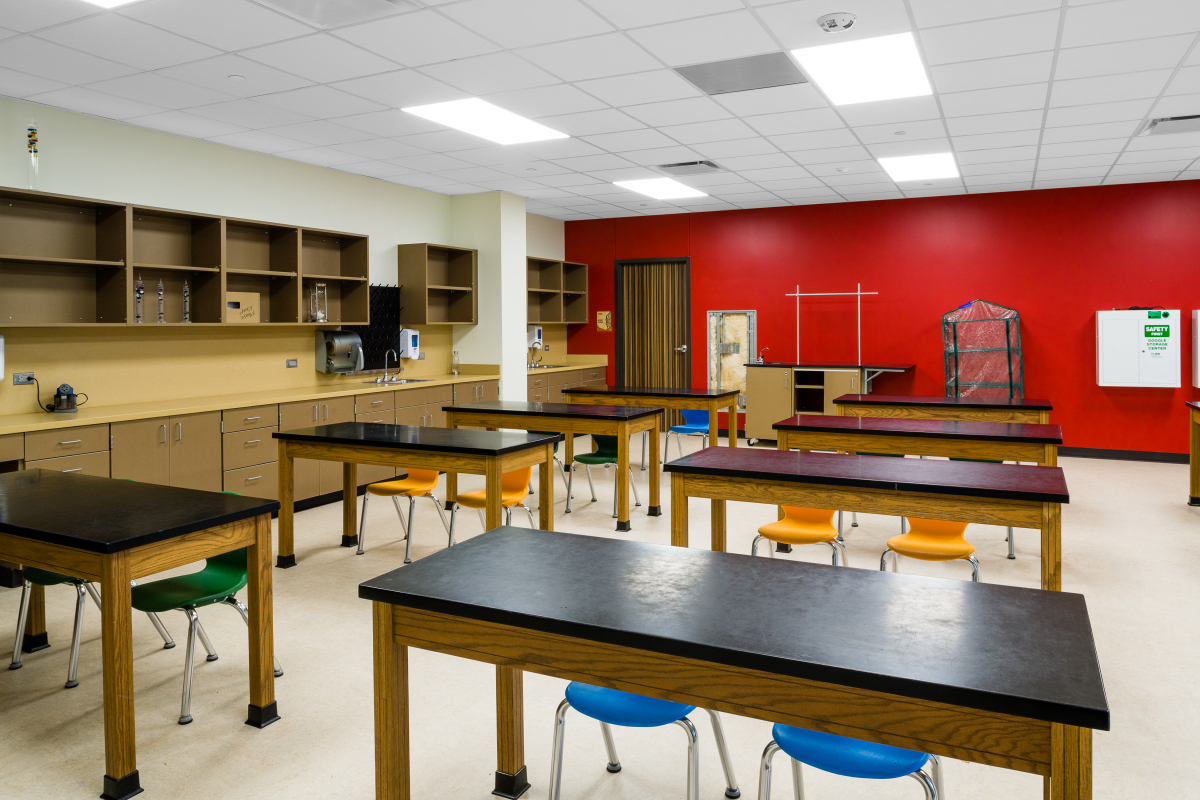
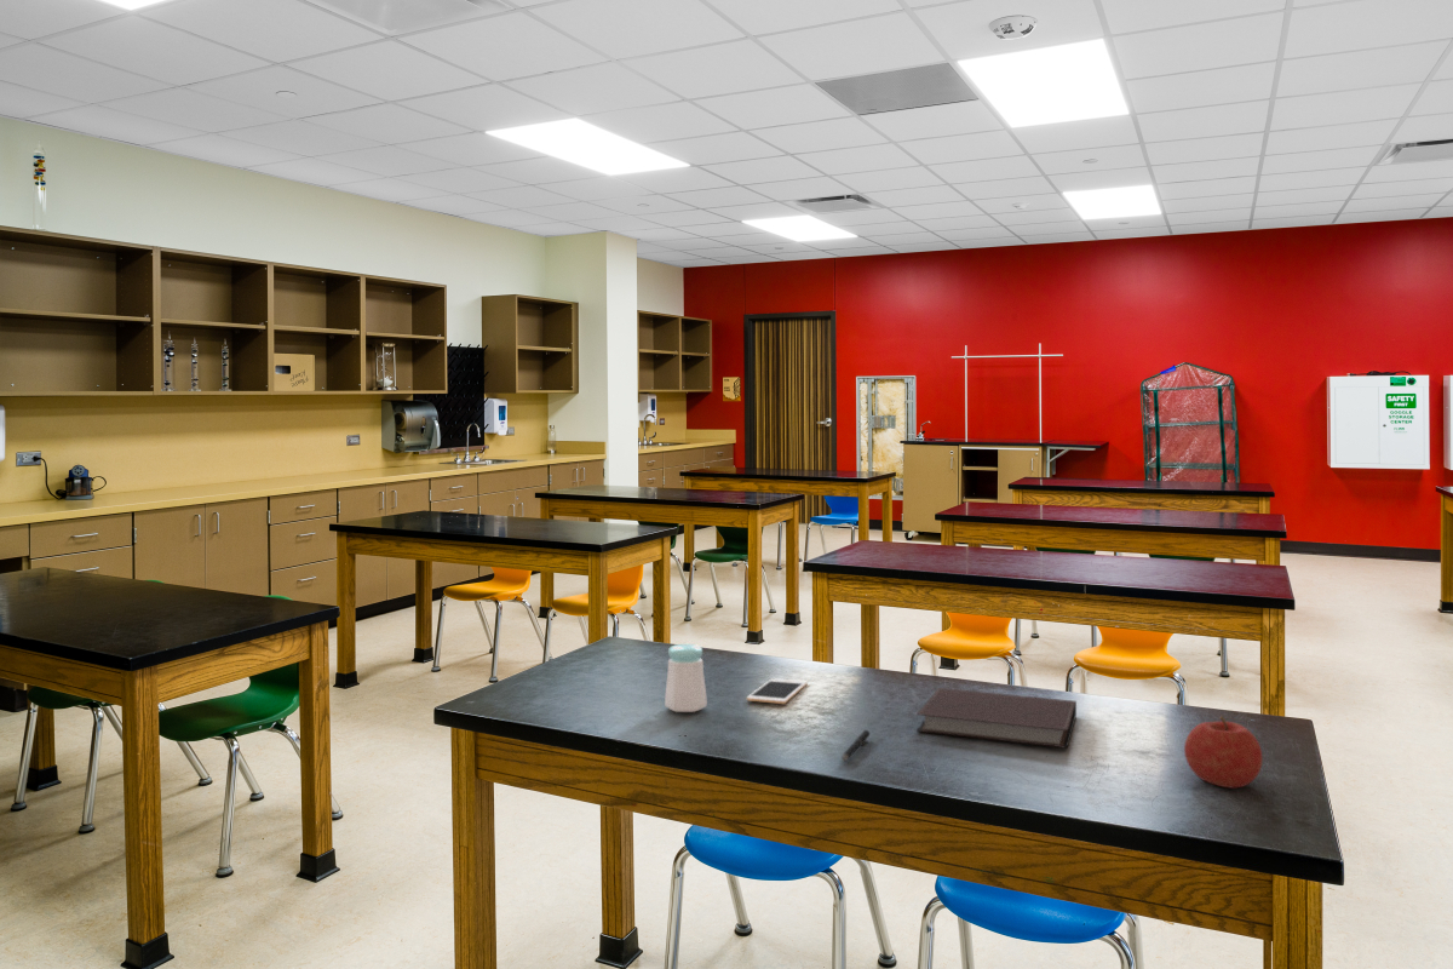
+ salt shaker [664,643,708,713]
+ cell phone [746,677,809,705]
+ notebook [915,687,1078,750]
+ pen [840,729,871,762]
+ fruit [1183,715,1264,790]
